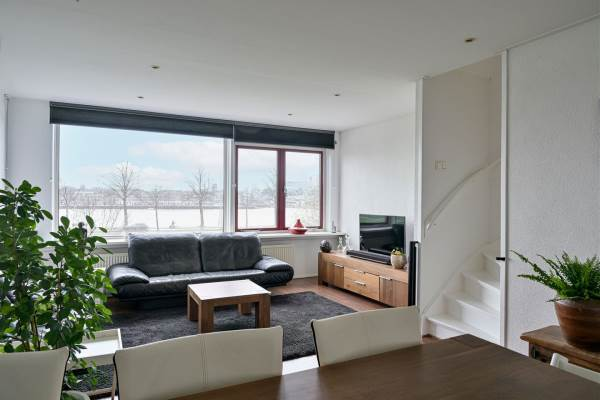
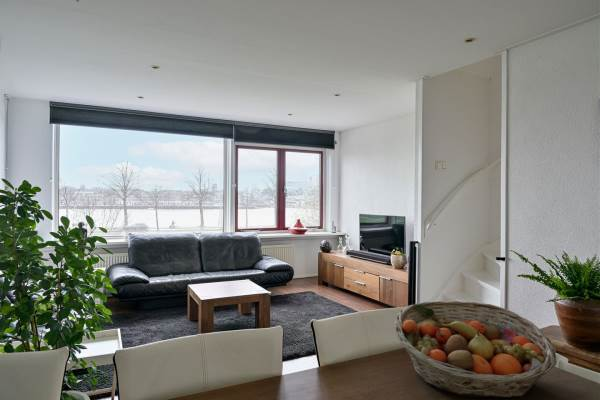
+ fruit basket [394,300,558,399]
